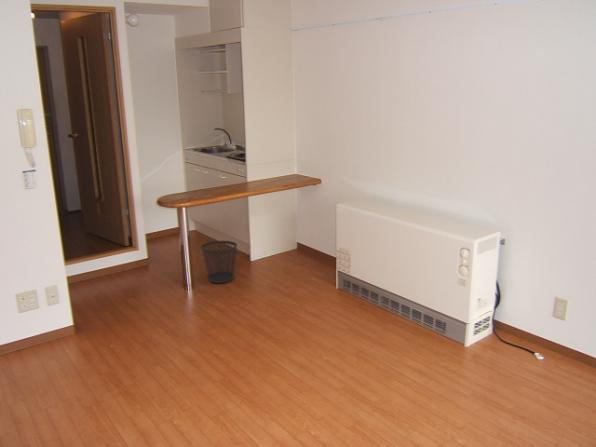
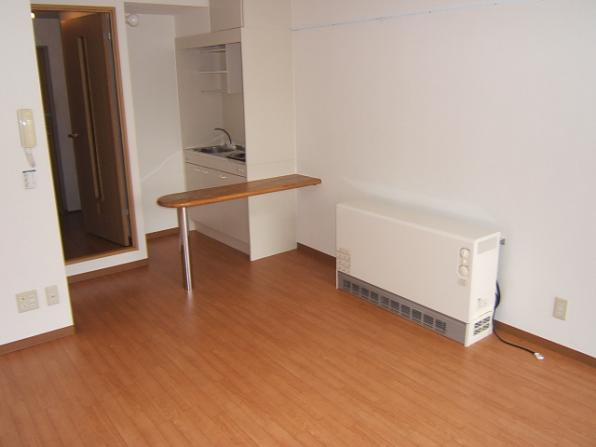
- wastebasket [201,240,238,284]
